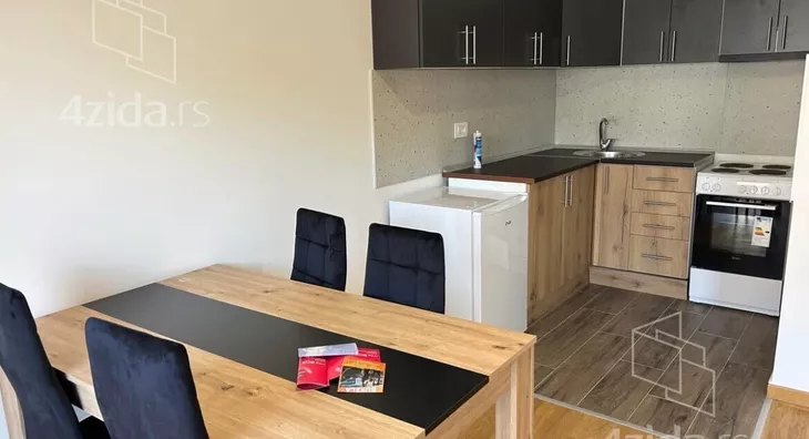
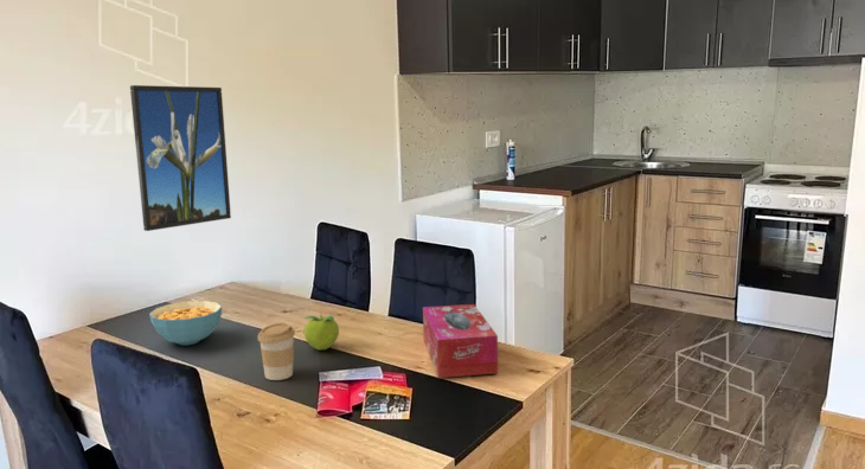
+ fruit [303,314,340,352]
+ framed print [129,84,232,232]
+ tissue box [422,303,499,379]
+ coffee cup [257,322,296,381]
+ cereal bowl [148,300,223,346]
